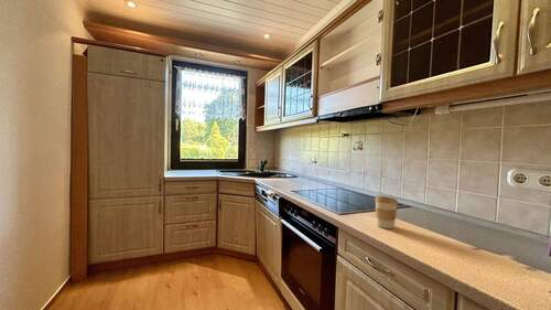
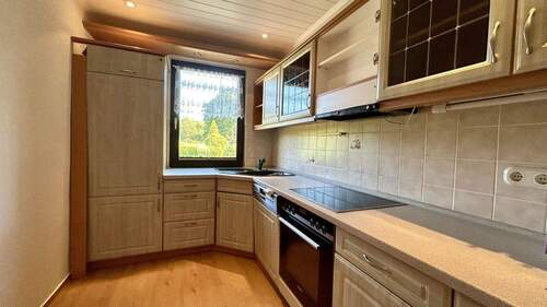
- coffee cup [374,195,399,229]
